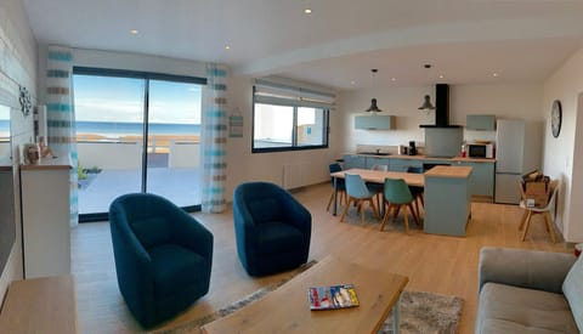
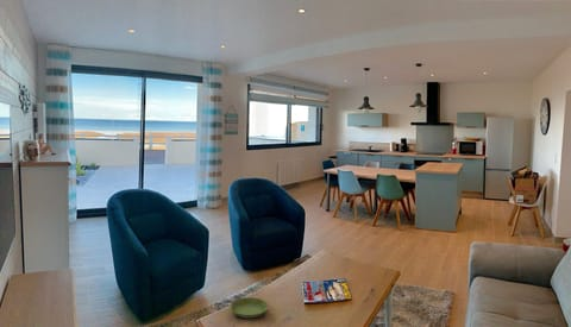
+ saucer [230,296,269,319]
